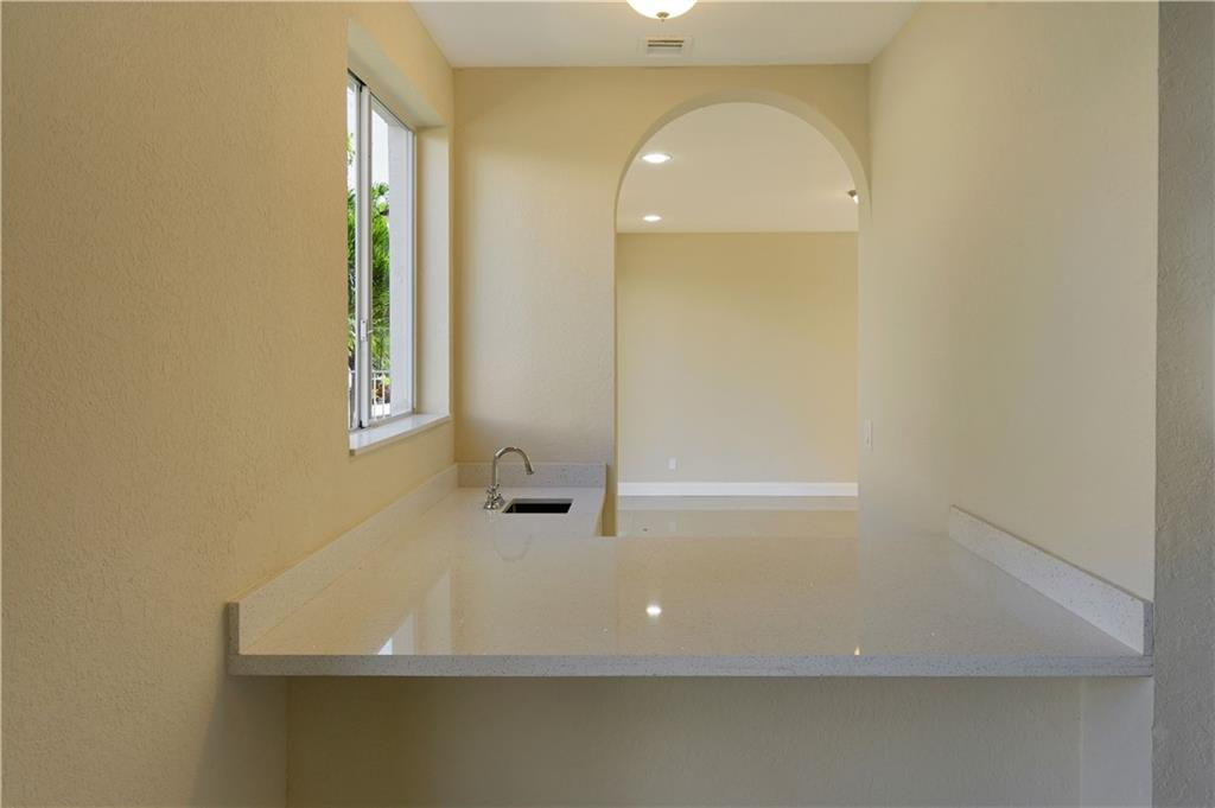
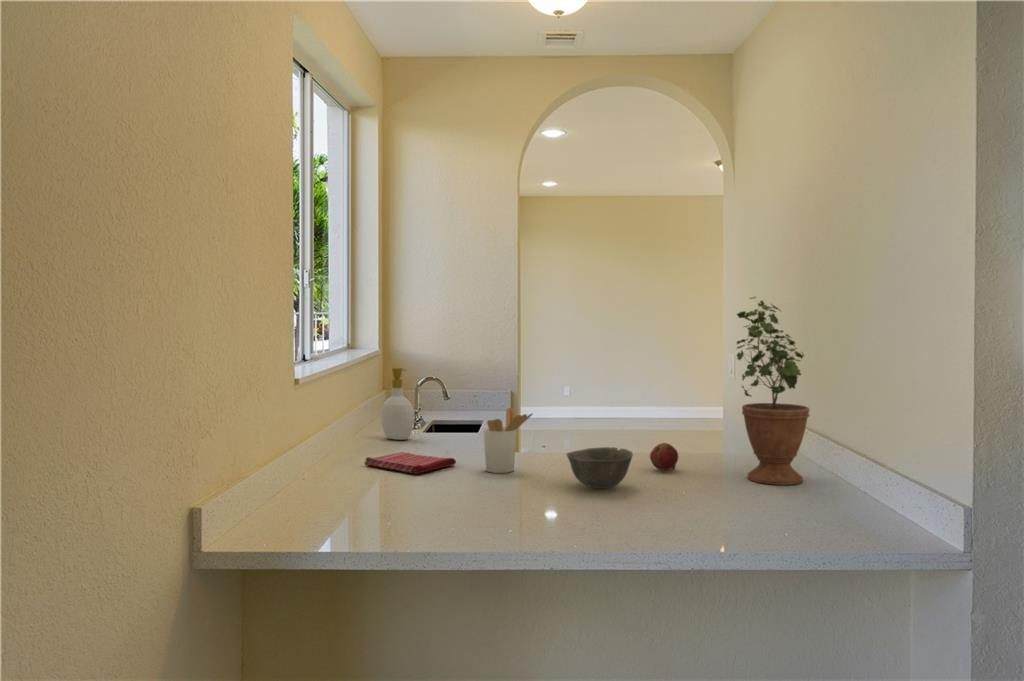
+ dish towel [363,451,457,475]
+ fruit [649,442,679,472]
+ soap bottle [380,367,415,441]
+ utensil holder [482,406,534,474]
+ bowl [565,446,634,490]
+ potted plant [735,296,811,486]
